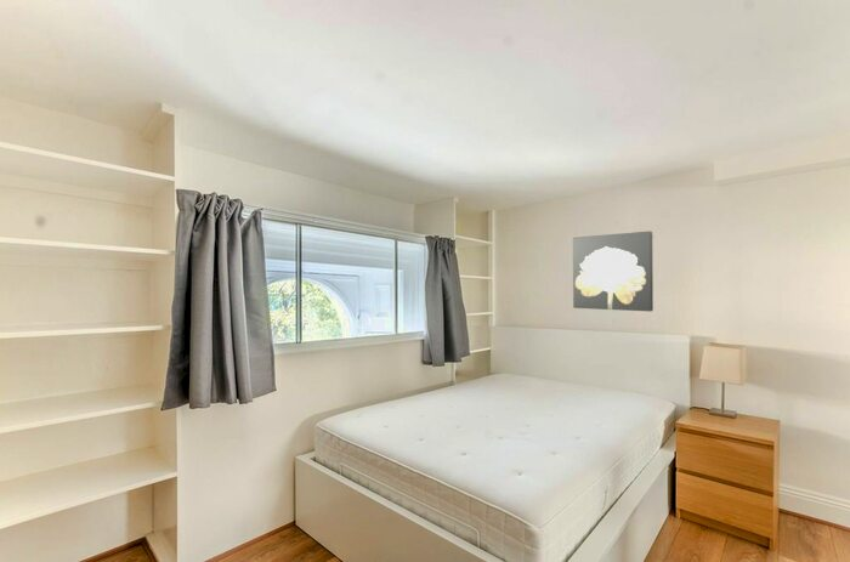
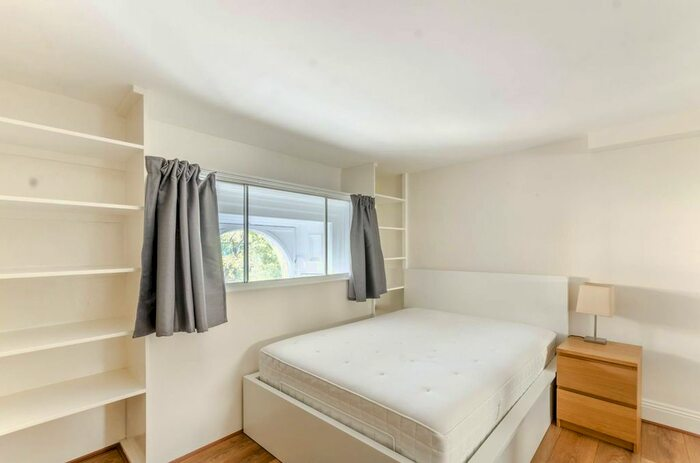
- wall art [572,231,654,312]
